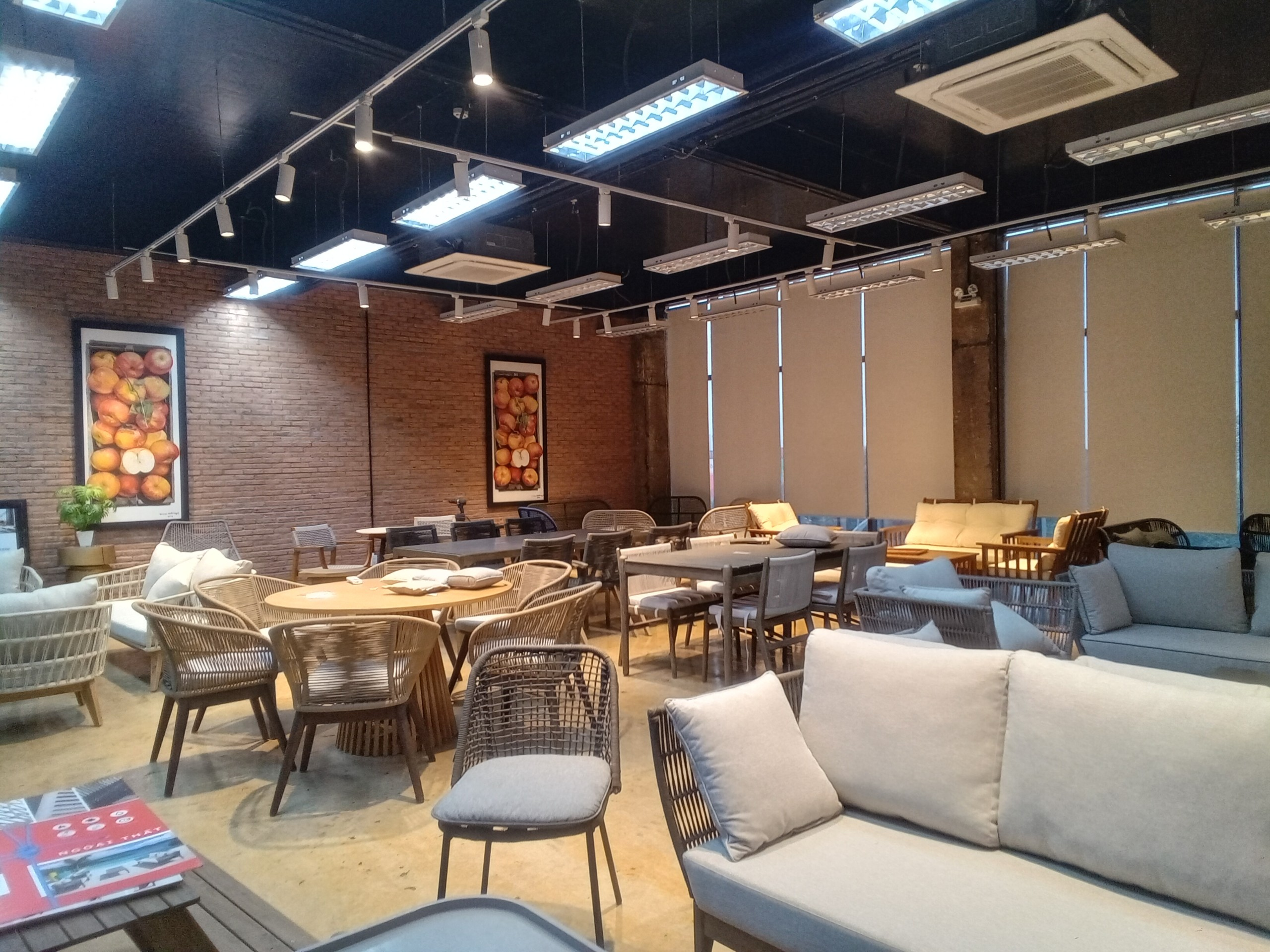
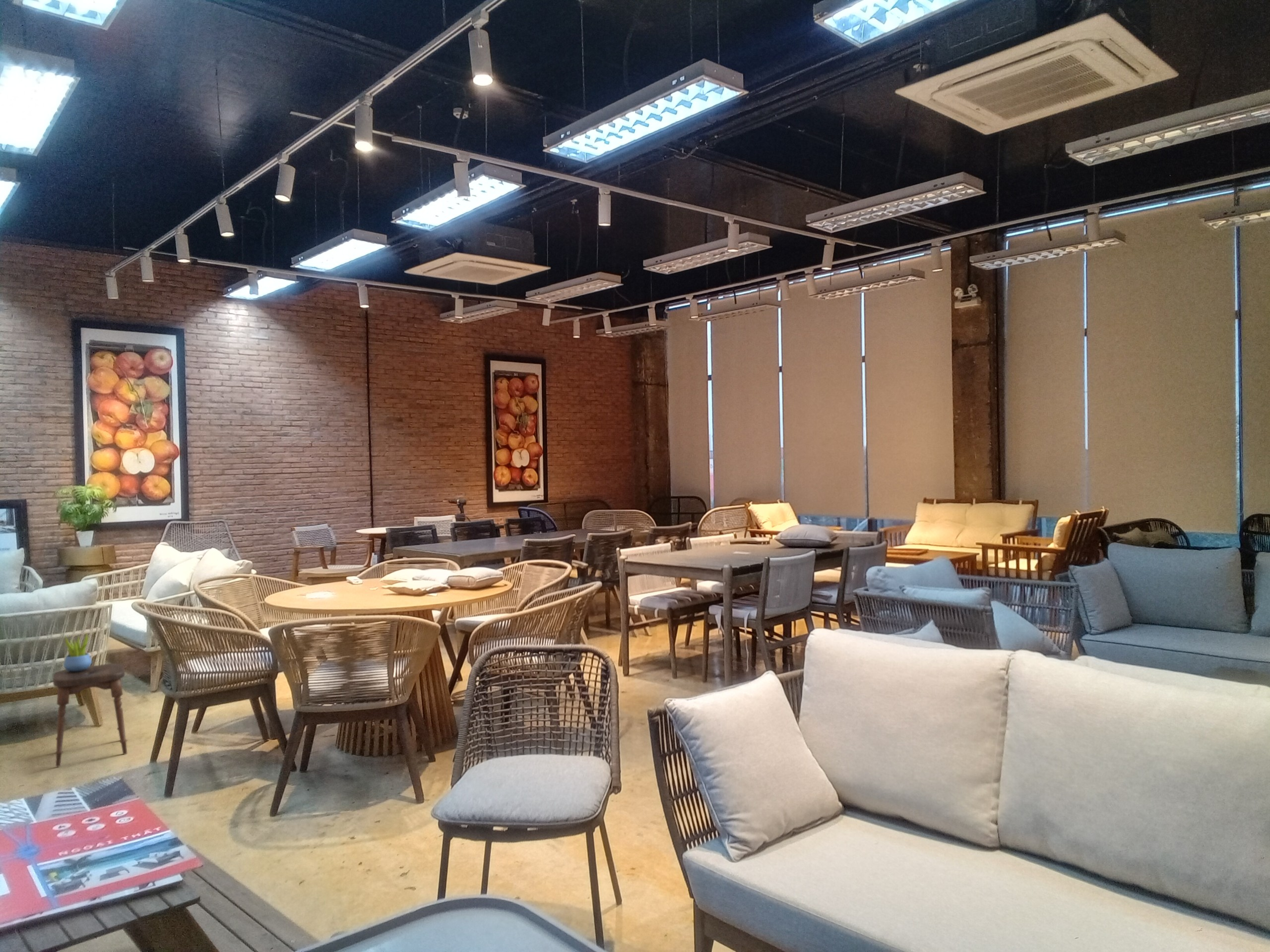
+ succulent plant [63,632,92,671]
+ stool [53,663,127,767]
